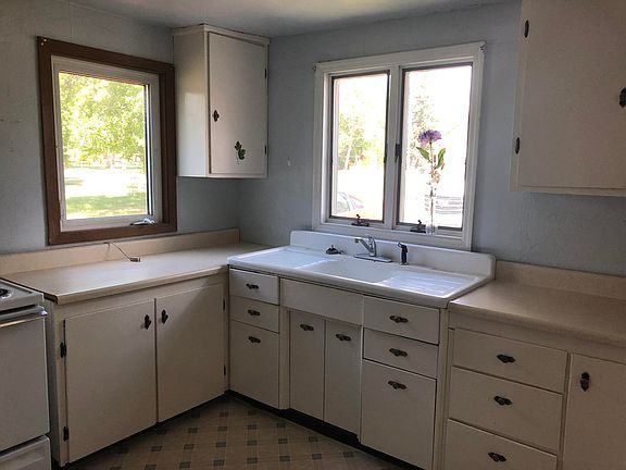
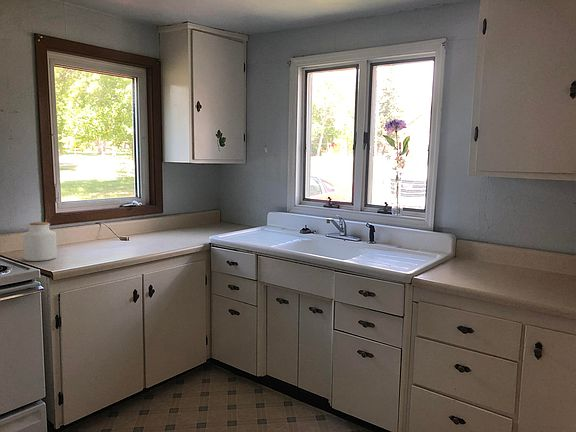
+ jar [22,221,58,262]
